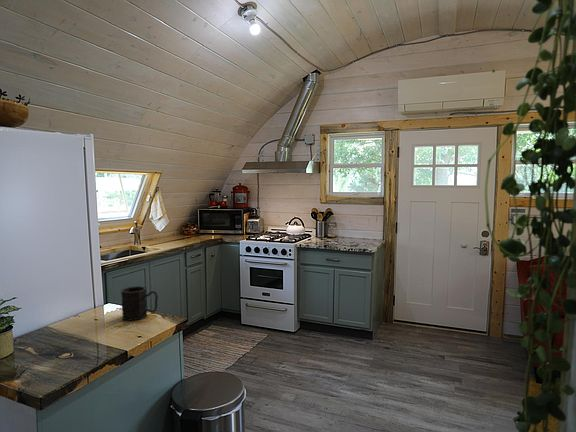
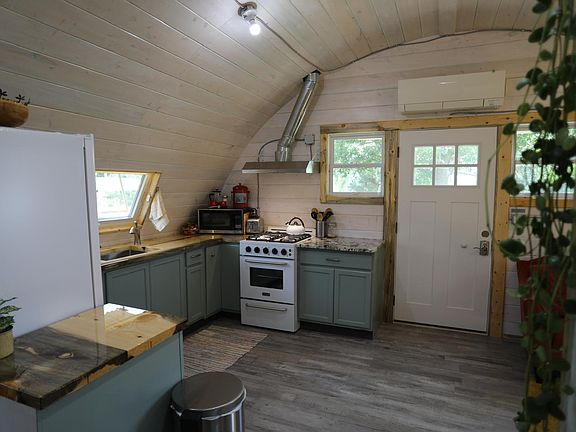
- mug [120,285,159,322]
